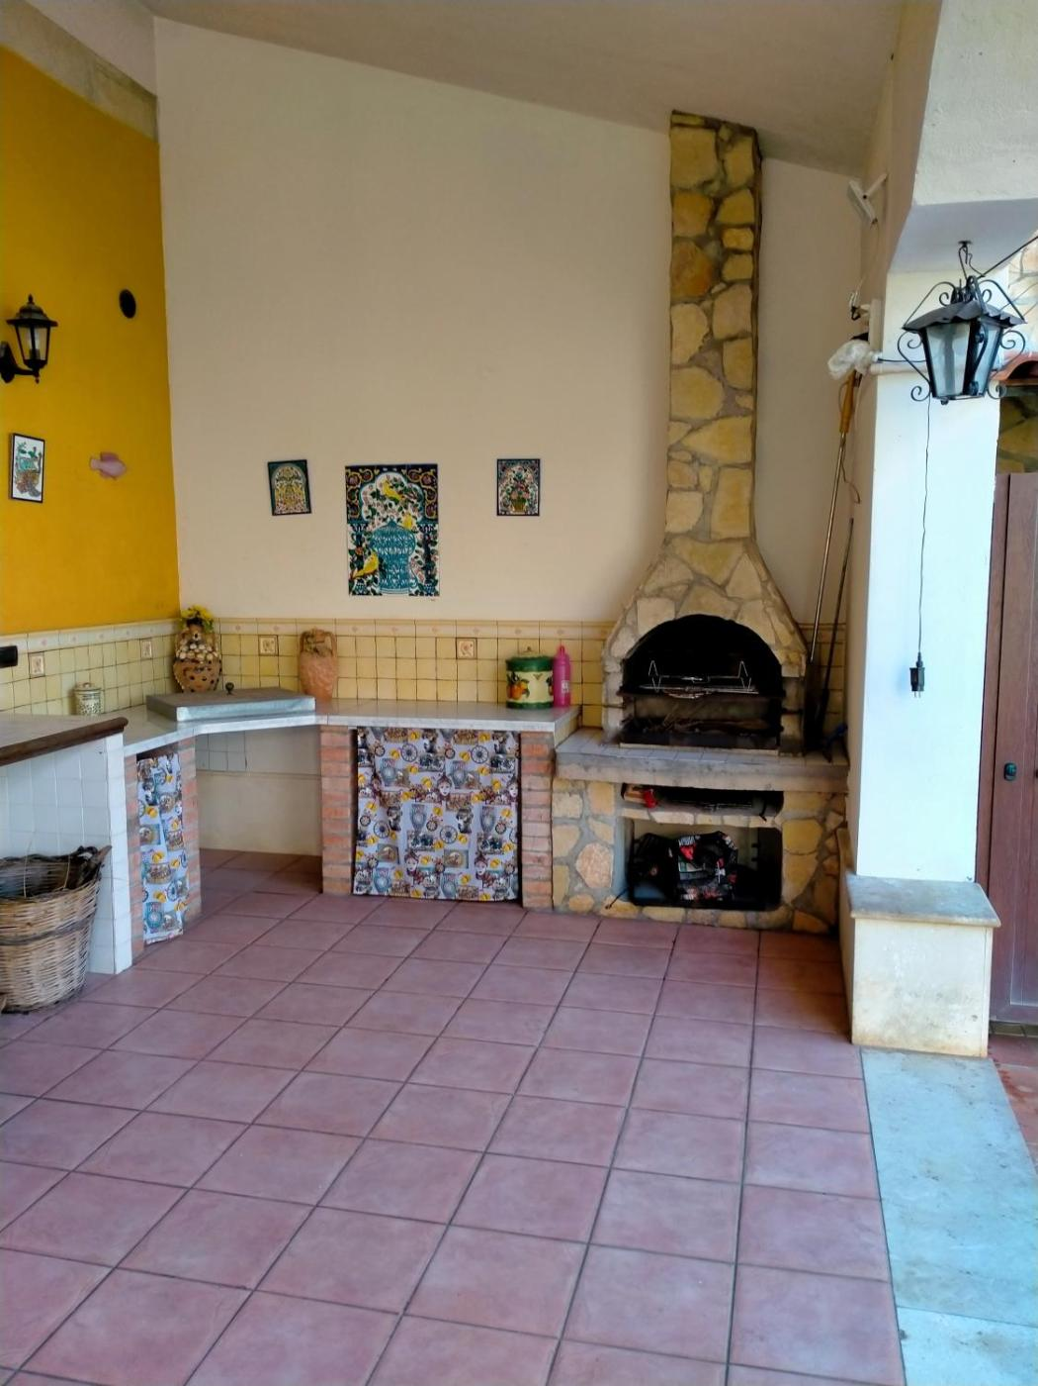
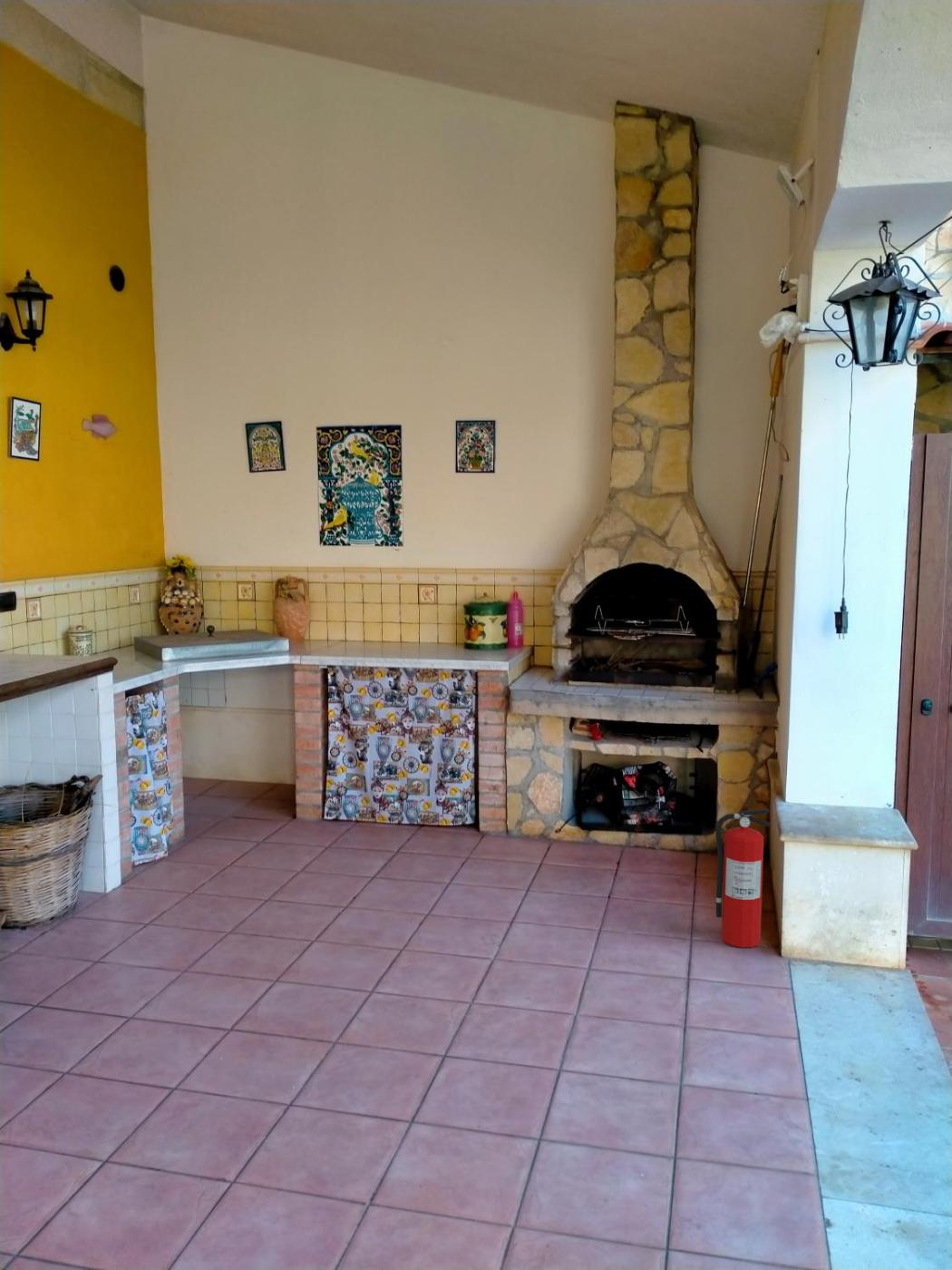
+ fire extinguisher [715,808,772,948]
